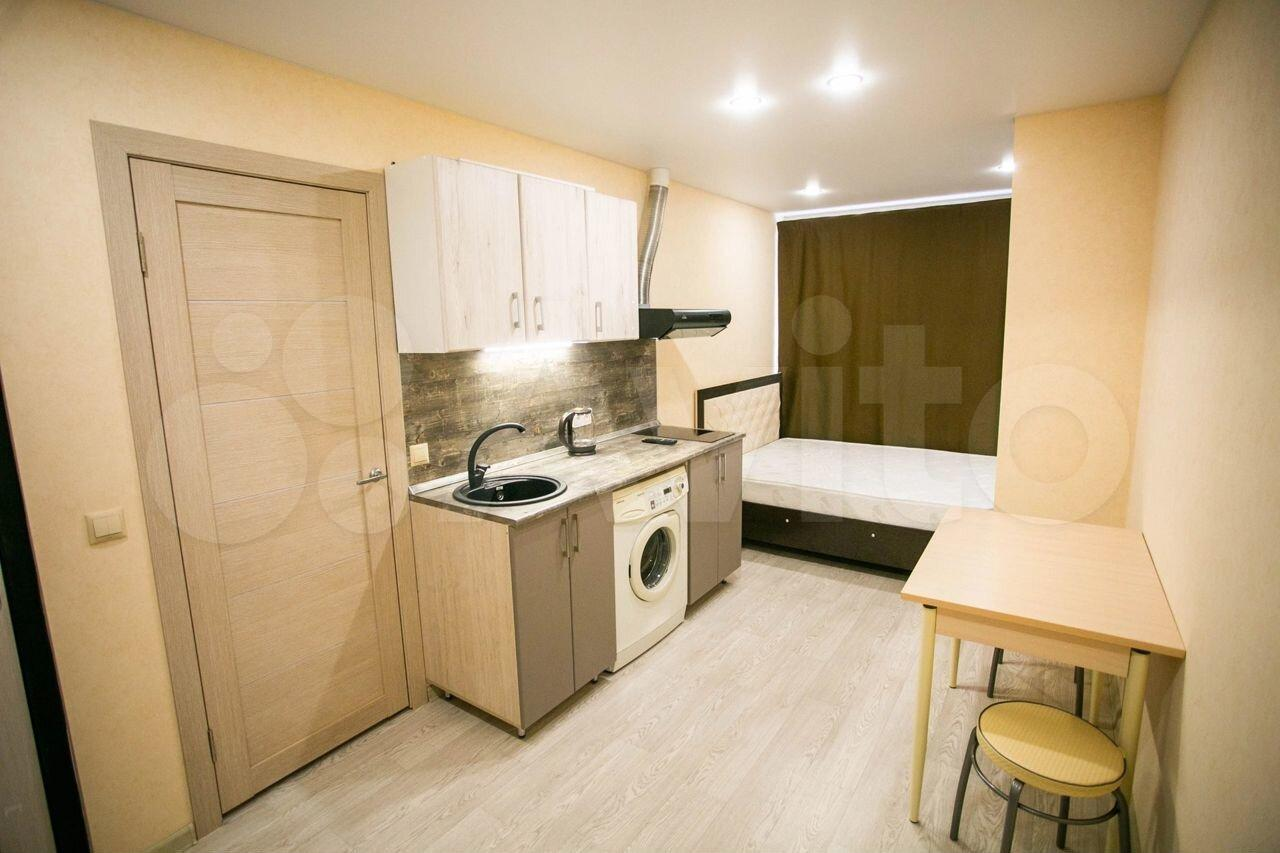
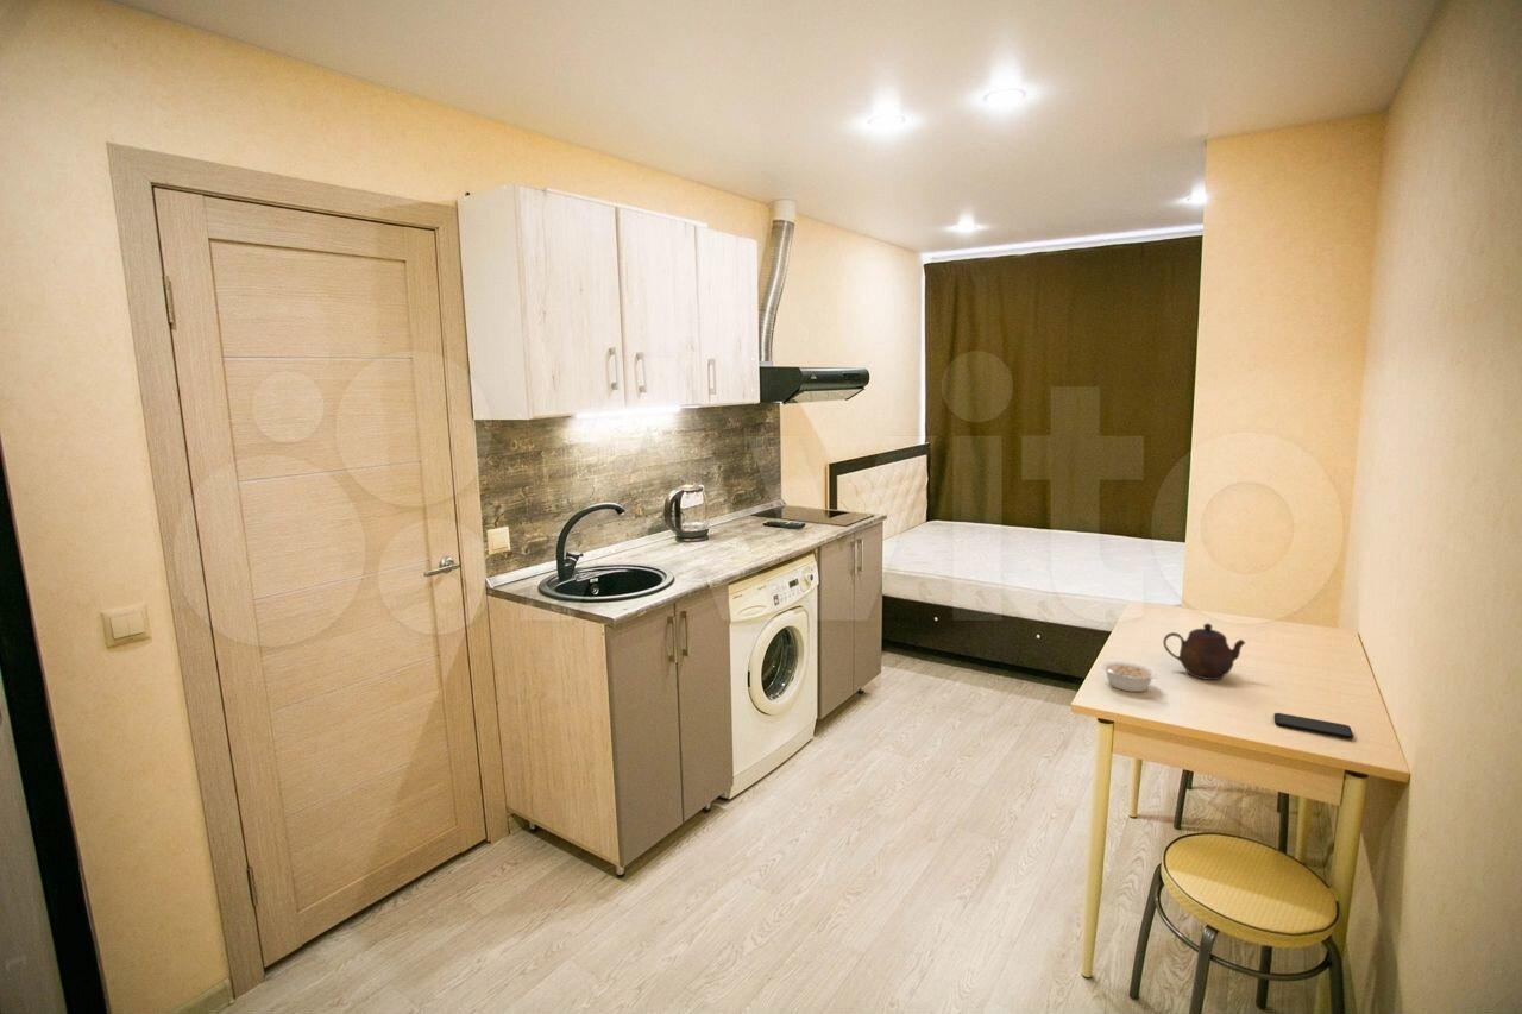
+ legume [1101,660,1158,693]
+ smartphone [1273,712,1354,741]
+ teapot [1162,622,1246,681]
